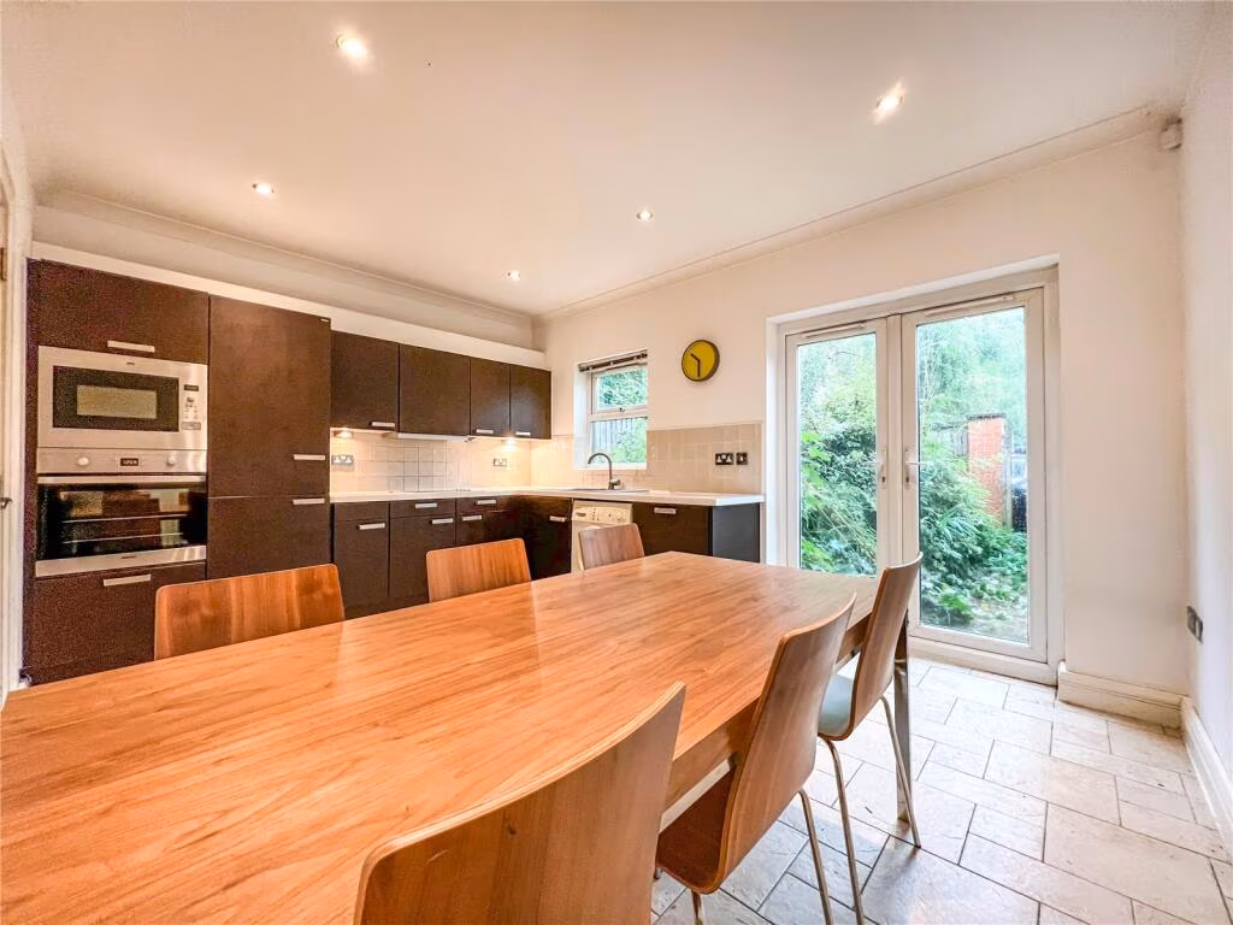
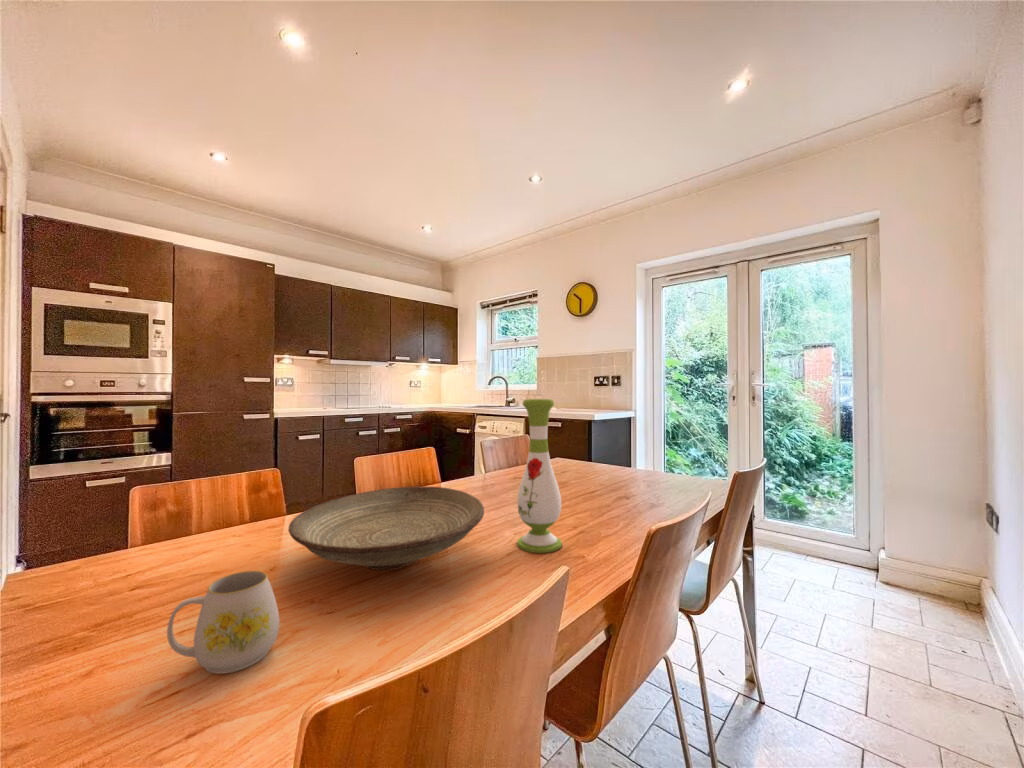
+ mug [166,570,280,675]
+ decorative bowl [287,486,485,571]
+ vase [516,398,563,554]
